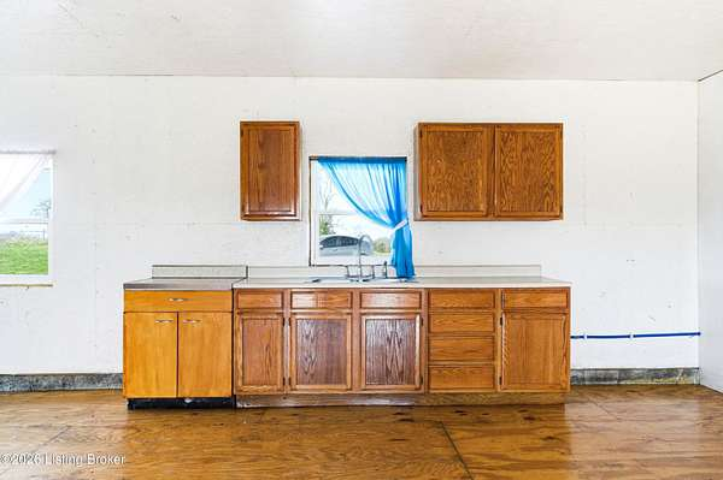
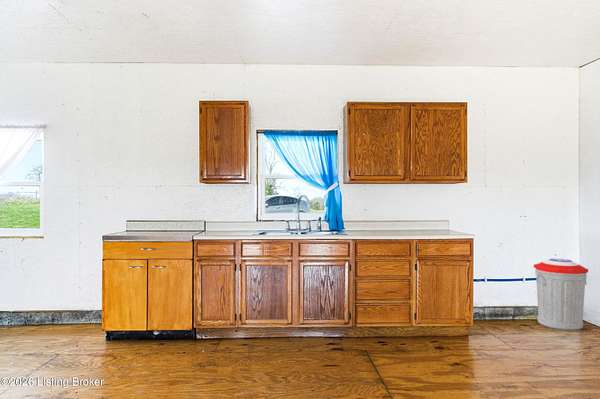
+ trash can [533,258,589,331]
